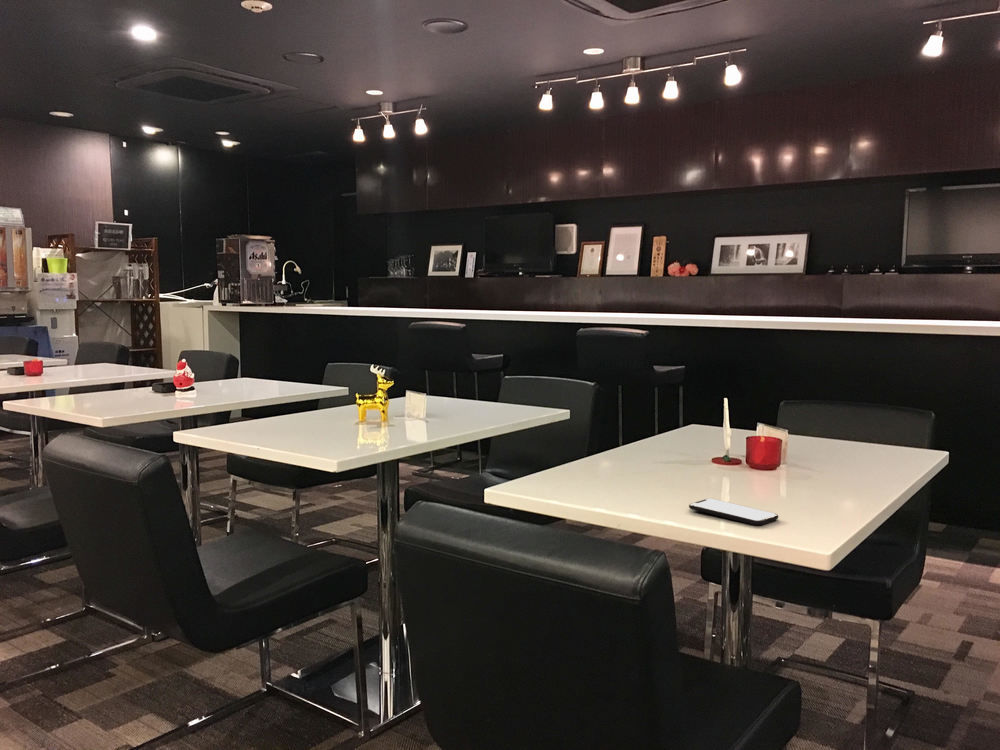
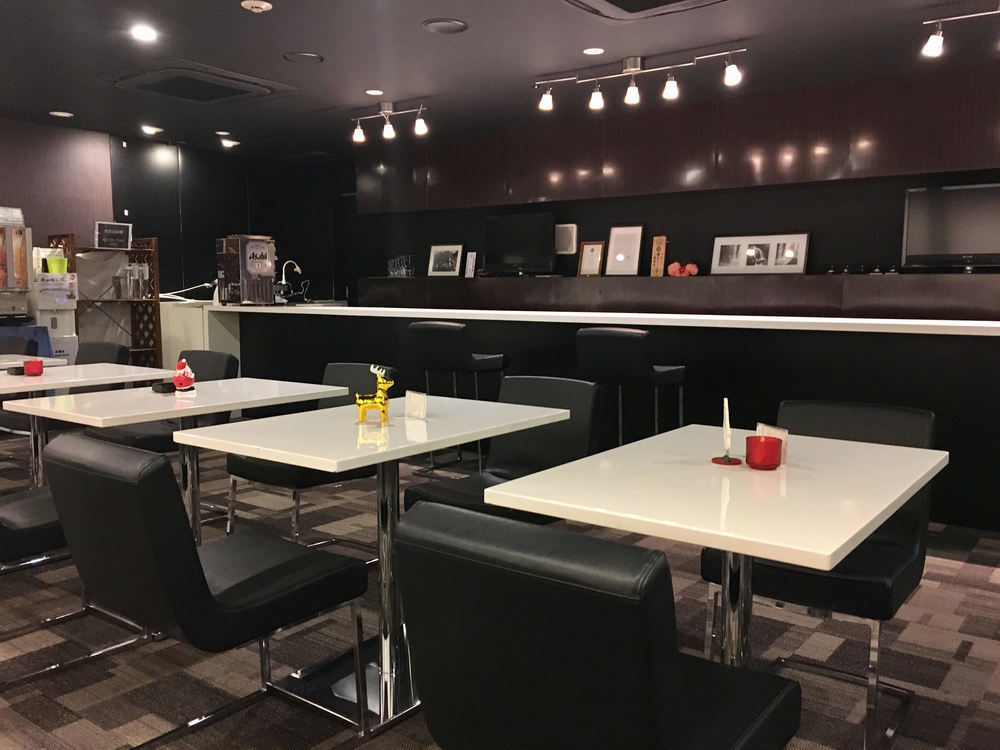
- smartphone [688,498,779,526]
